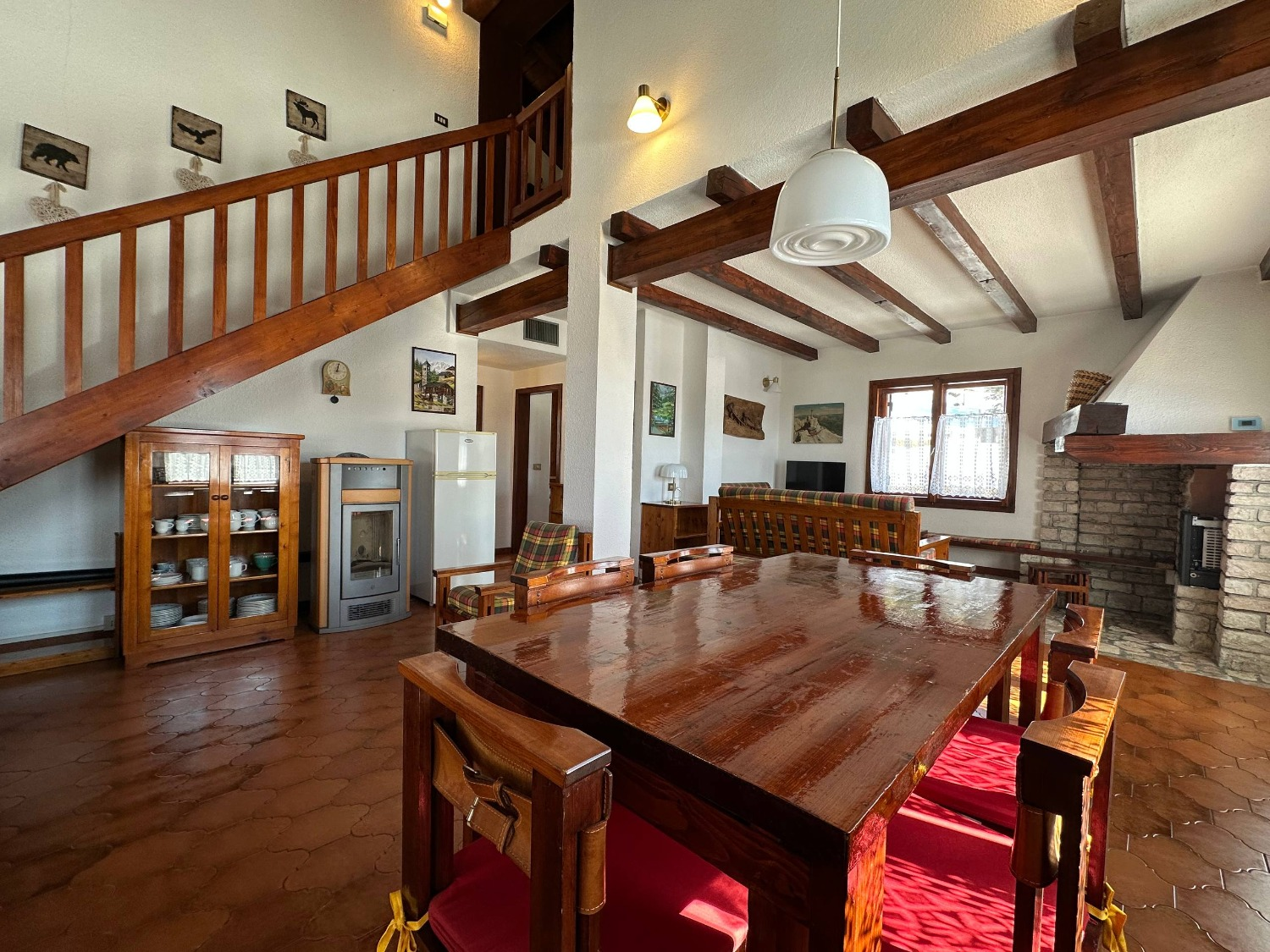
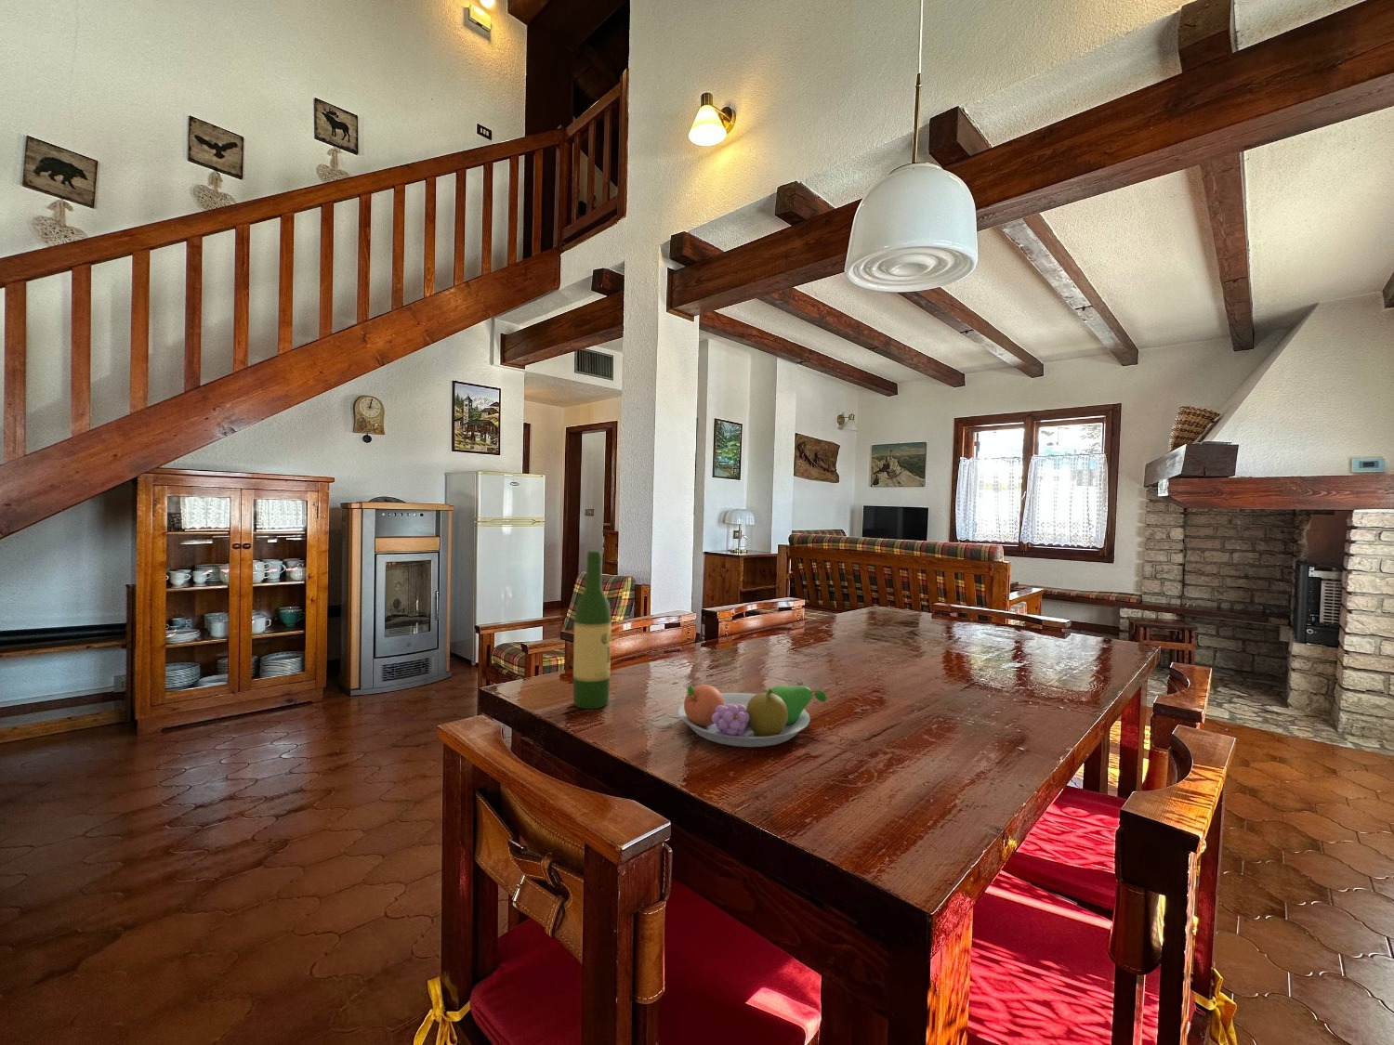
+ wine bottle [573,550,612,710]
+ fruit bowl [677,684,828,748]
